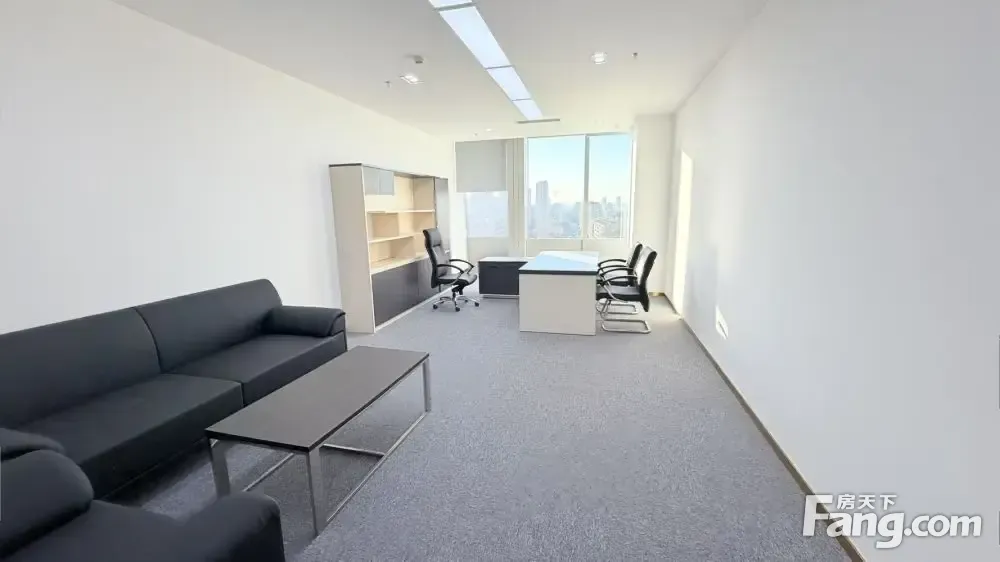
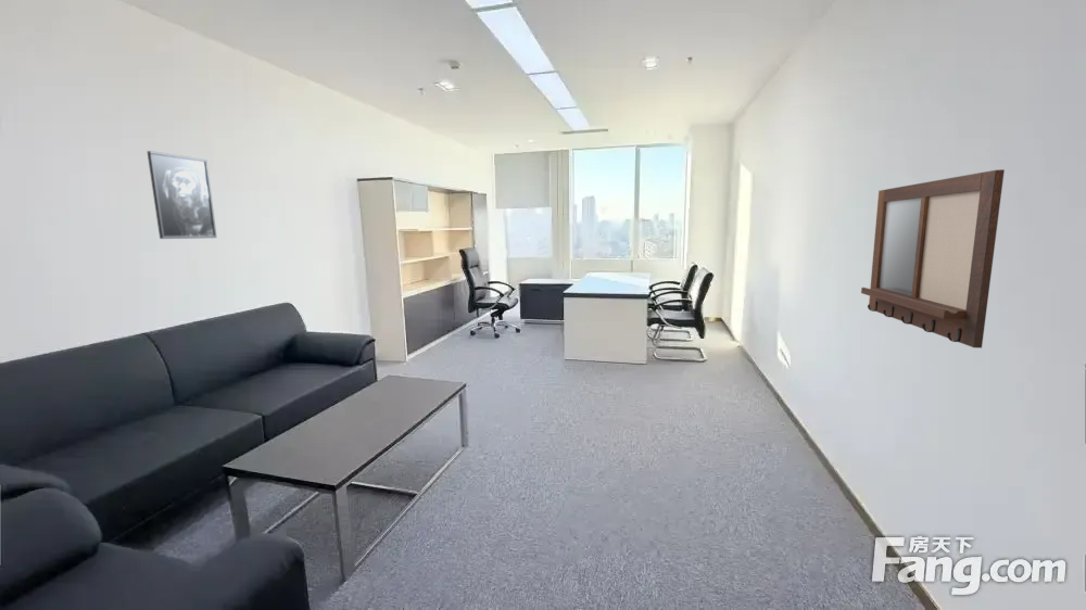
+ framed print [147,150,218,240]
+ writing board [860,168,1006,350]
